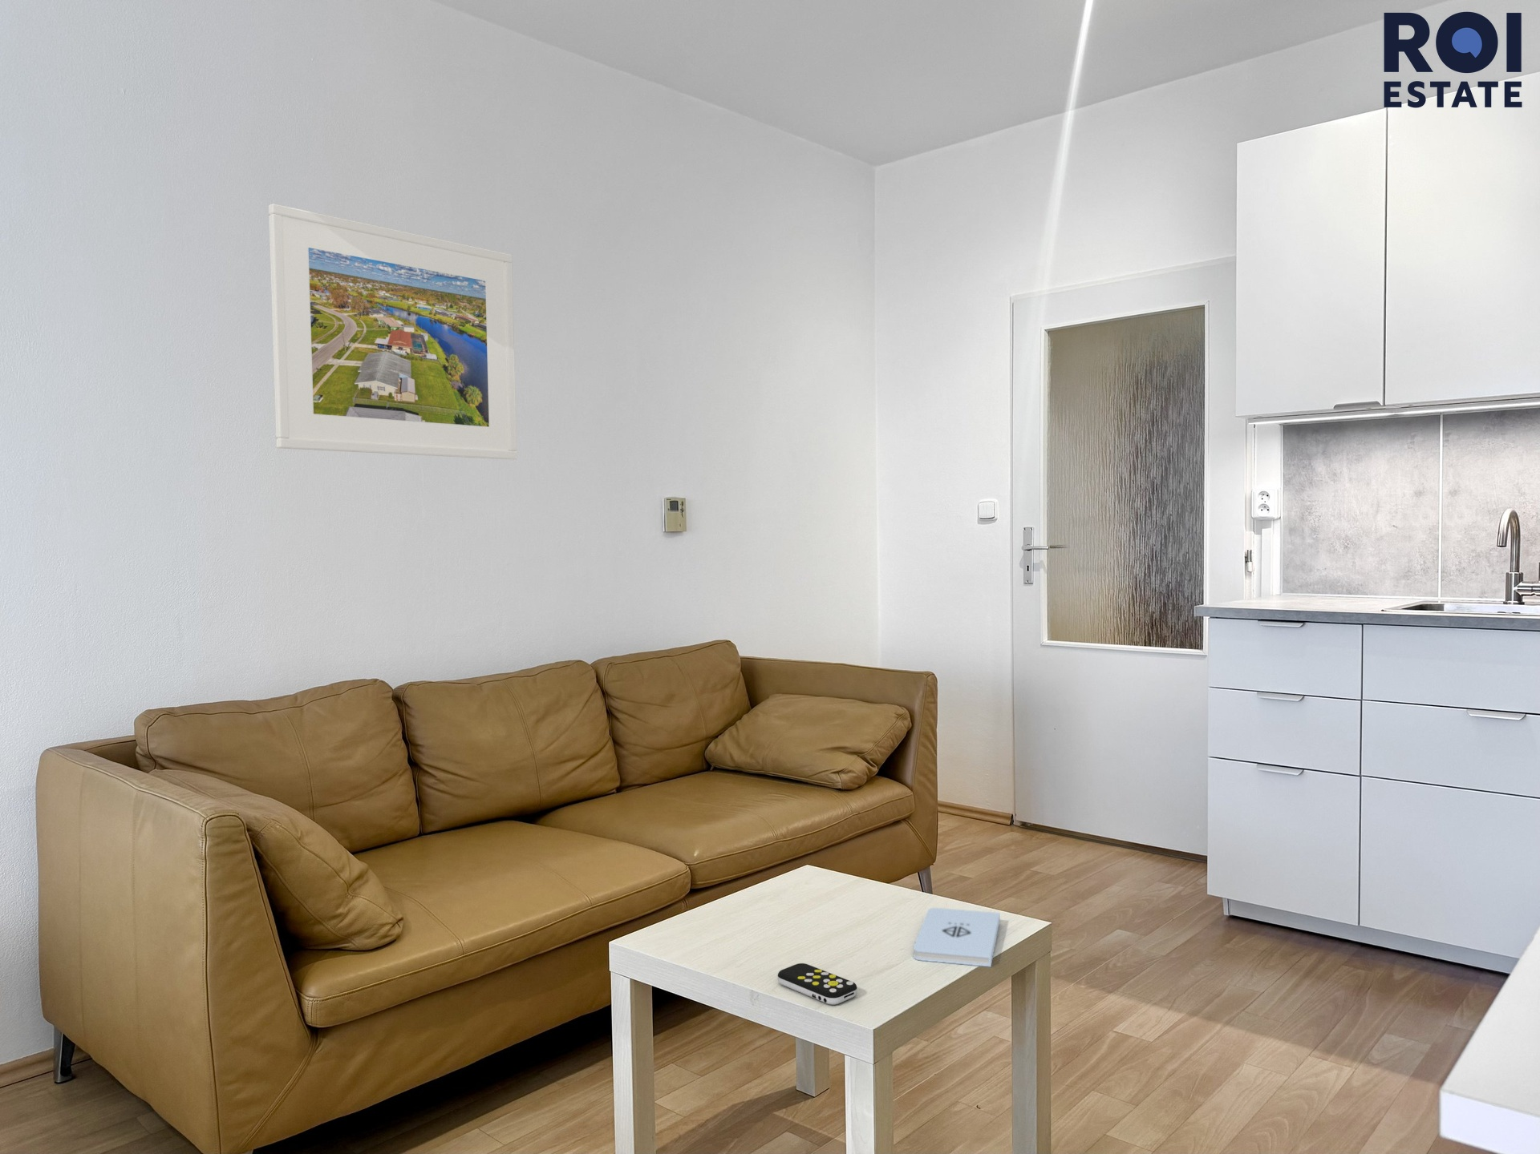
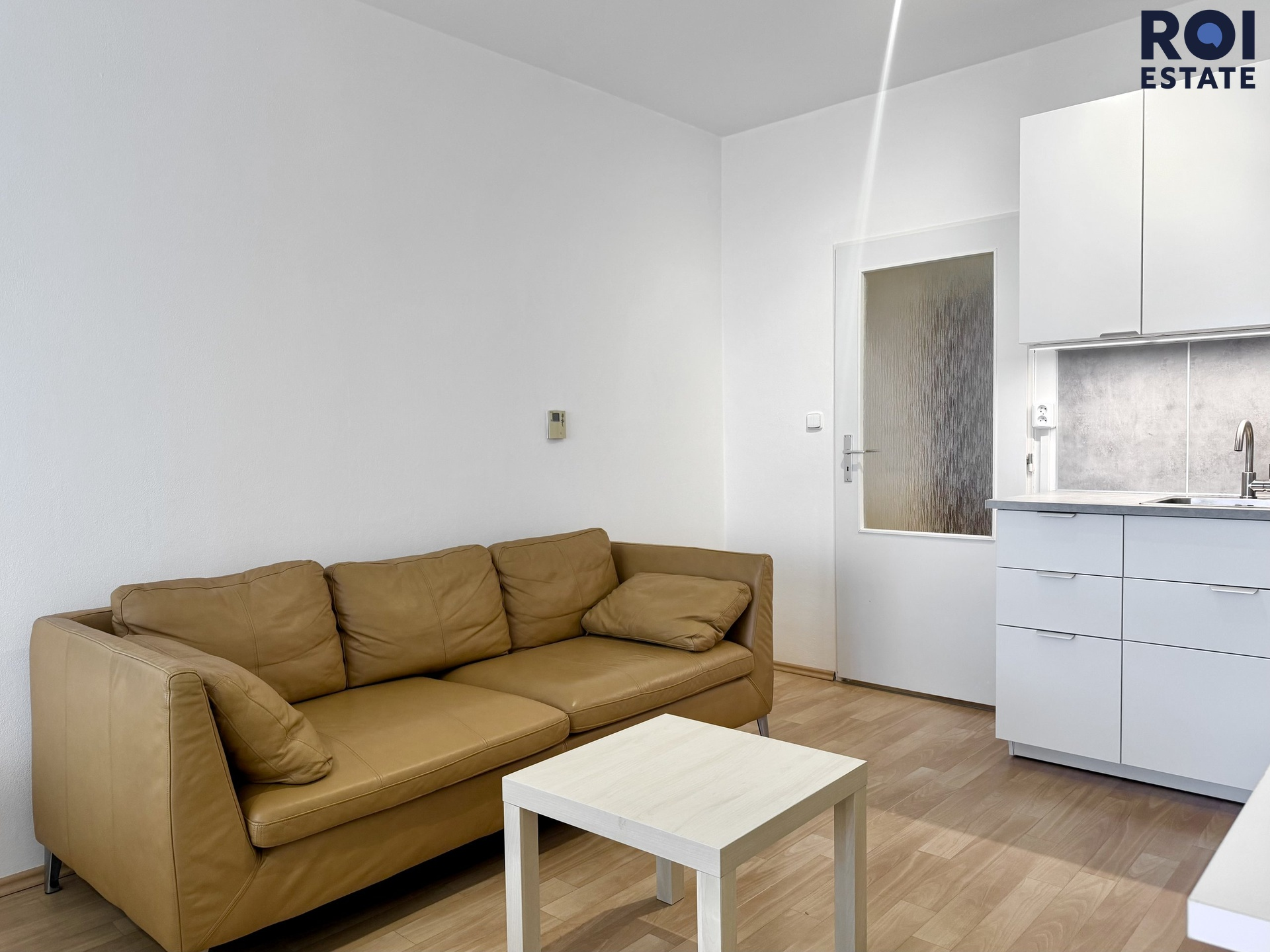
- notepad [913,907,1000,967]
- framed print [268,202,518,461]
- remote control [777,962,859,1006]
